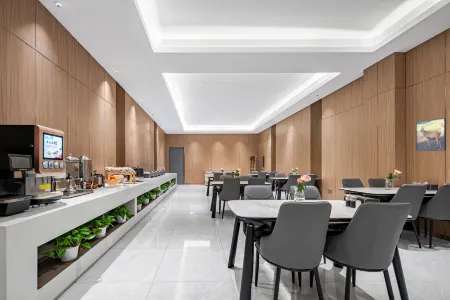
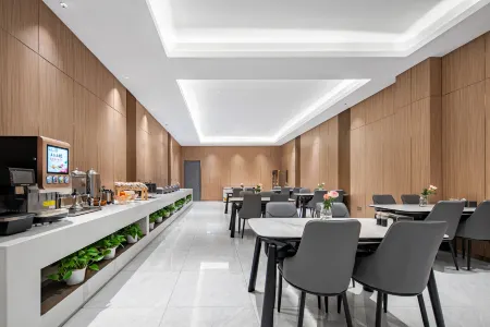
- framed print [415,117,447,152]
